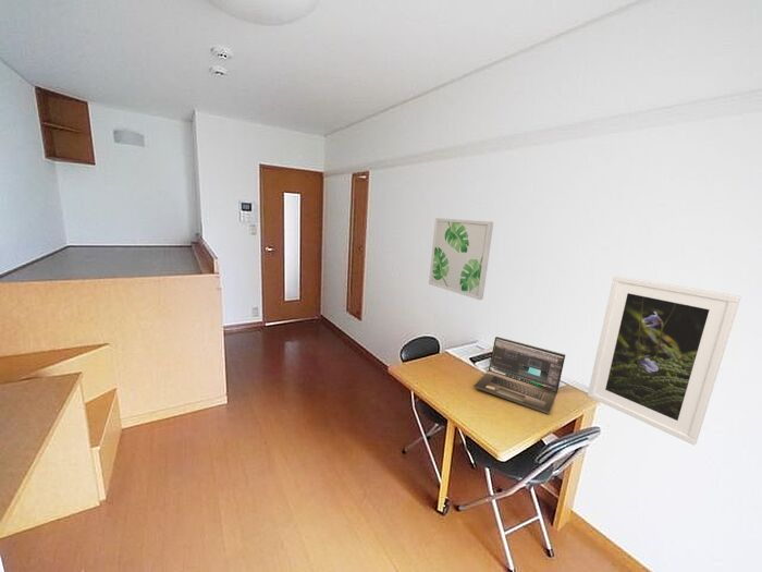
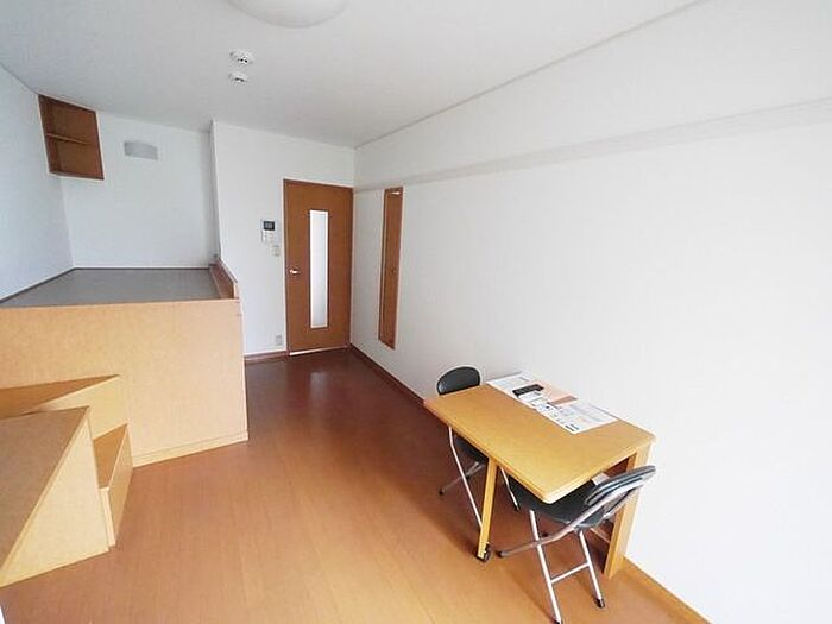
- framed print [587,275,741,446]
- laptop [474,336,566,415]
- wall art [428,217,494,301]
